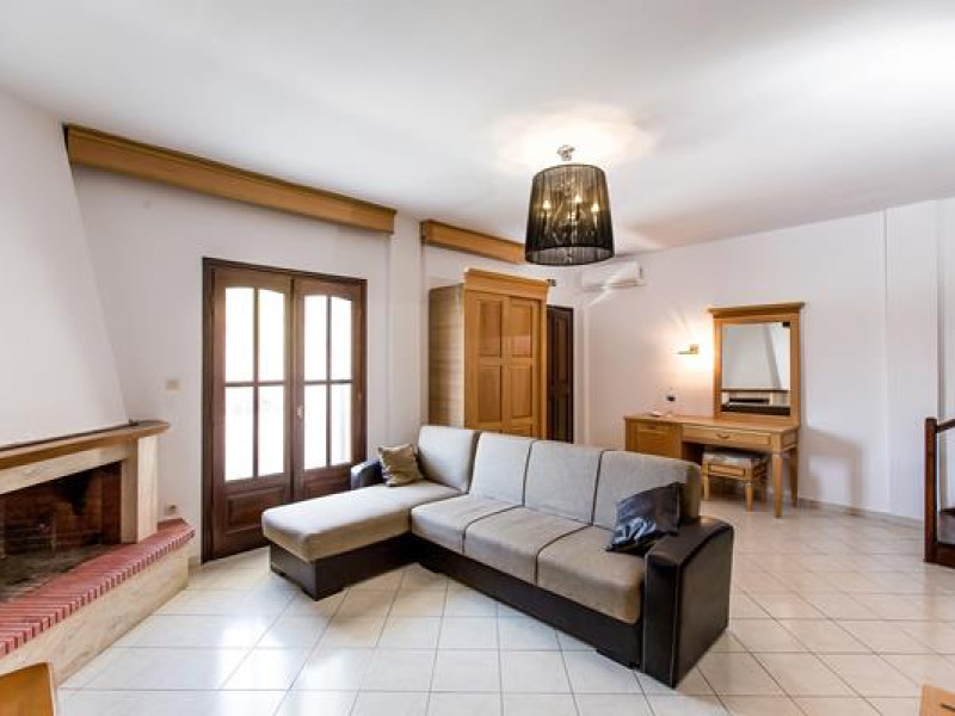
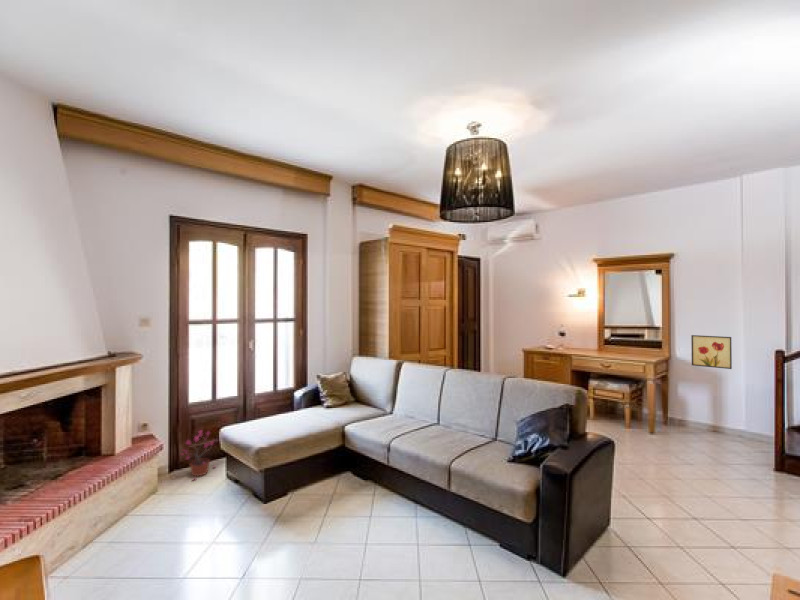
+ potted plant [179,429,217,482]
+ wall art [690,334,733,370]
